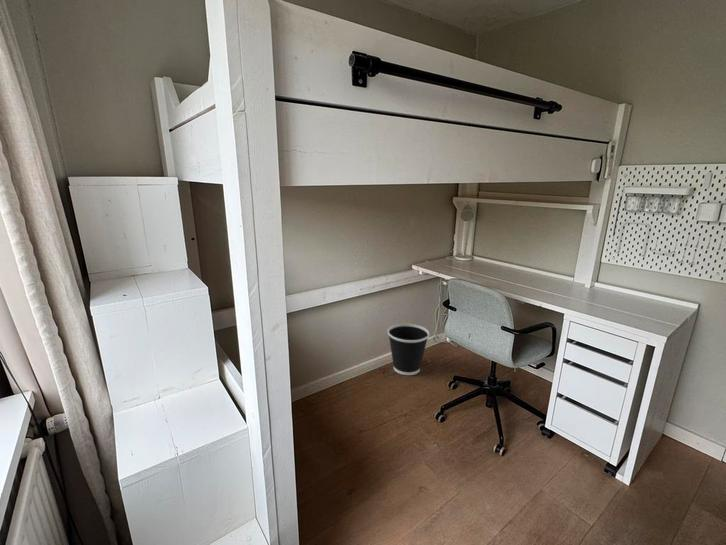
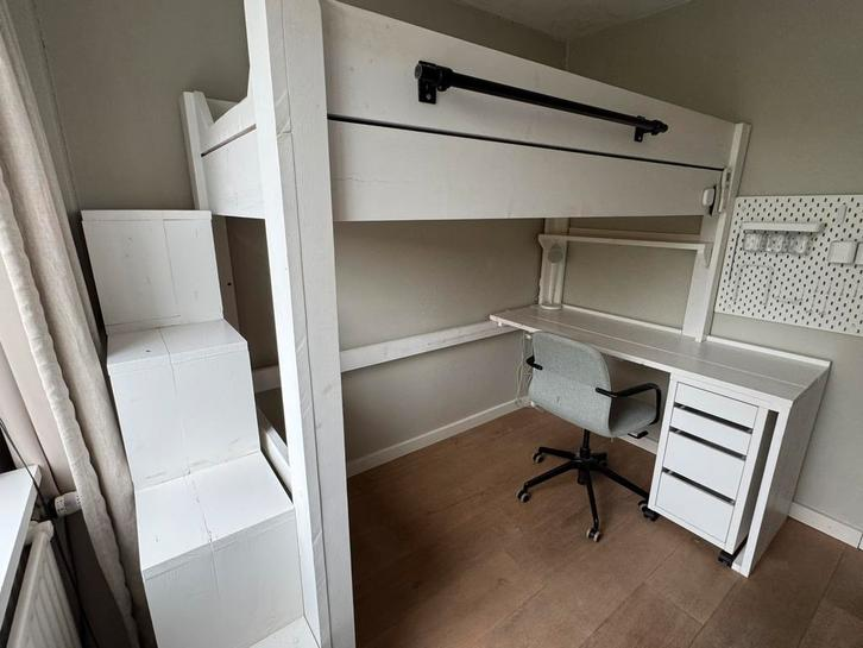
- wastebasket [387,323,430,376]
